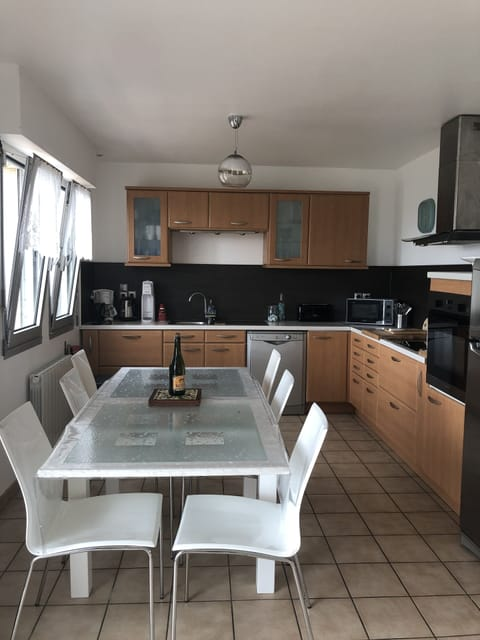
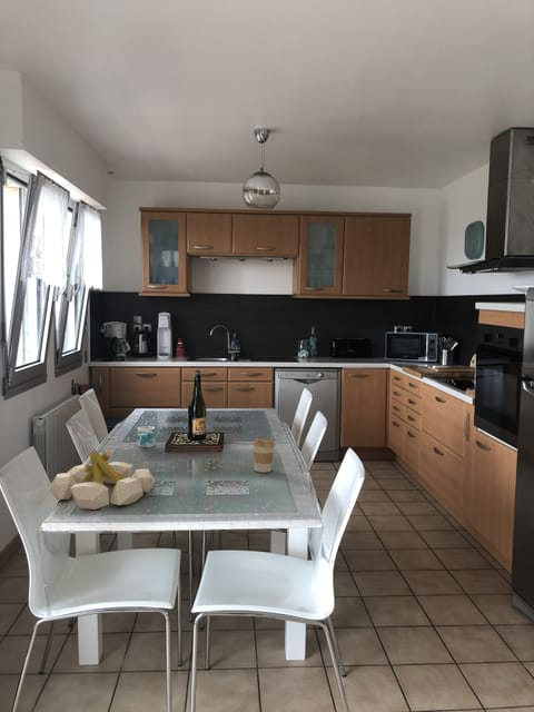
+ mug [136,425,156,448]
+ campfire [48,448,156,511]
+ coffee cup [251,437,276,473]
